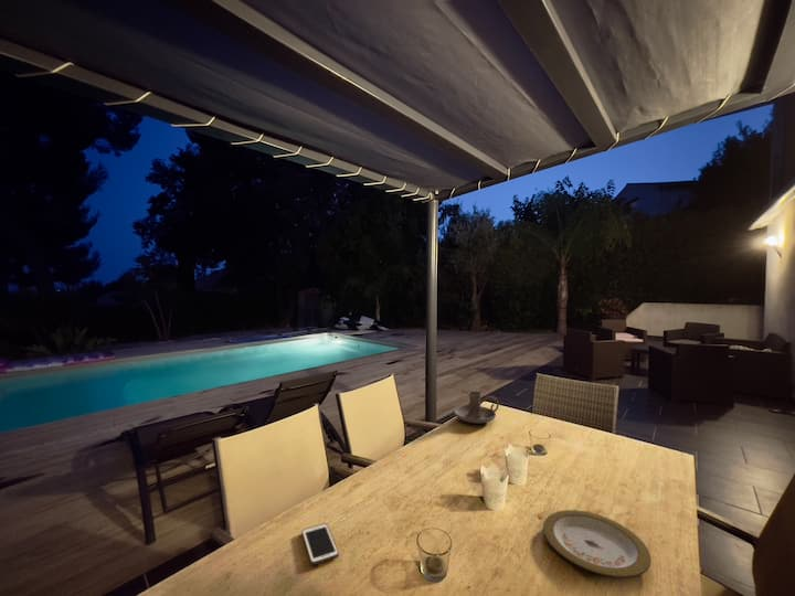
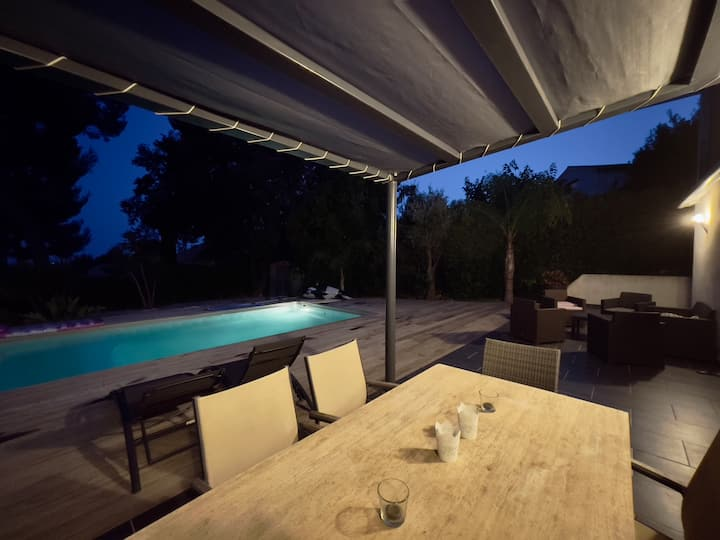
- candle holder [454,390,500,425]
- plate [542,509,653,579]
- cell phone [301,522,340,566]
